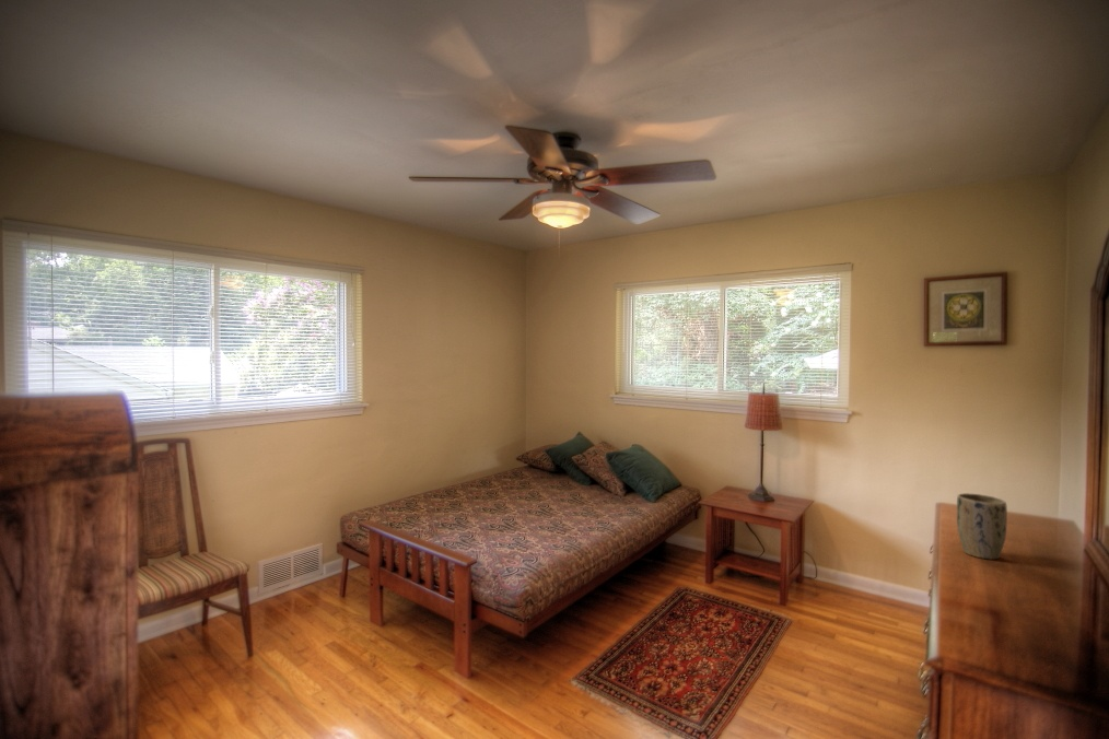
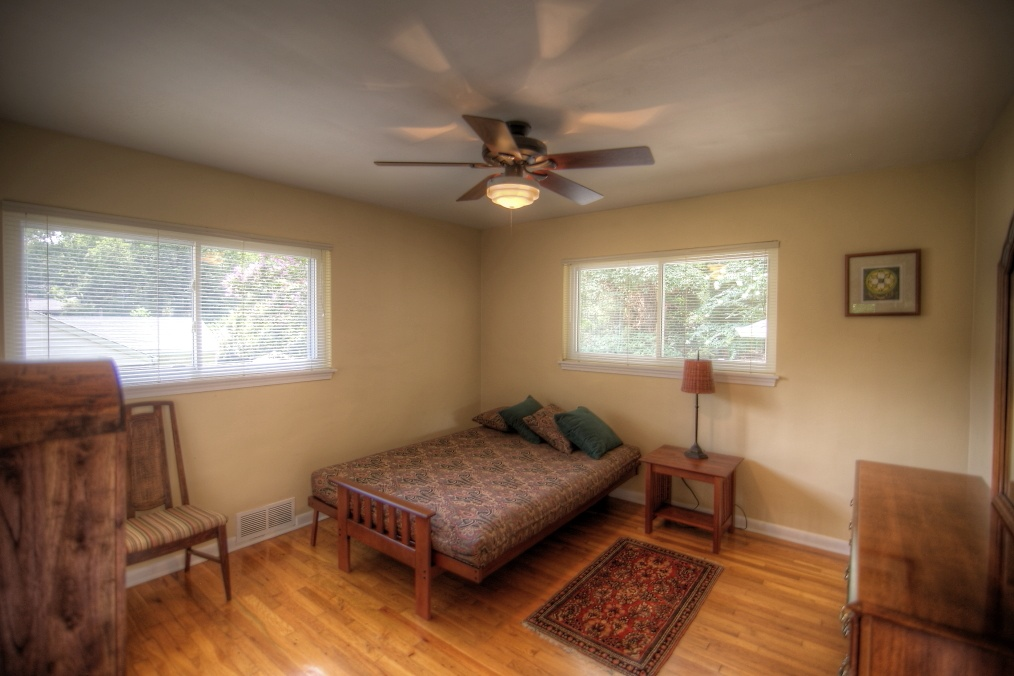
- plant pot [956,492,1008,561]
